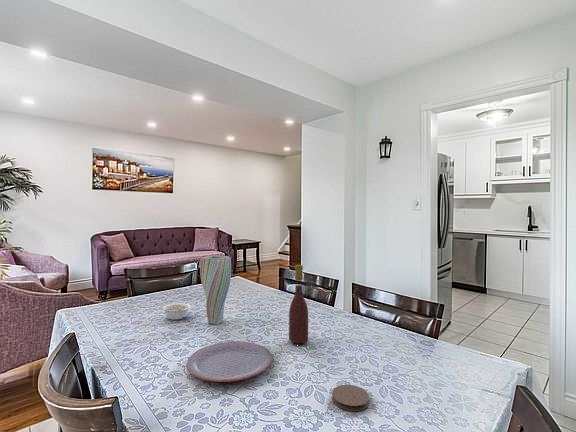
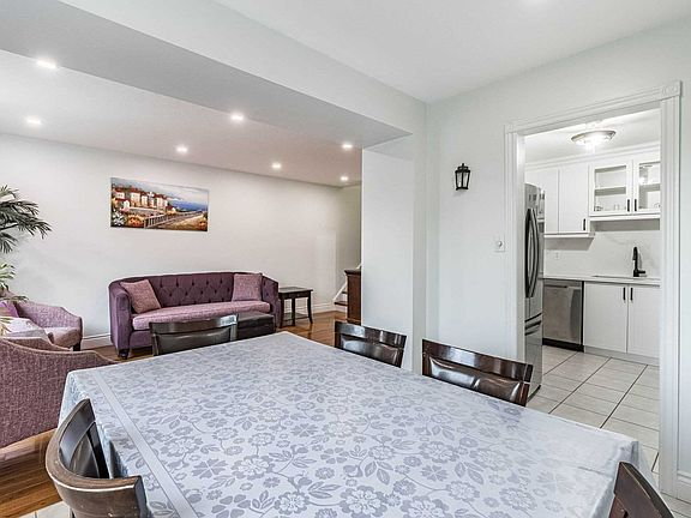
- legume [161,302,192,321]
- vase [199,255,232,325]
- plate [186,340,273,383]
- wine bottle [288,264,309,344]
- coaster [331,384,370,412]
